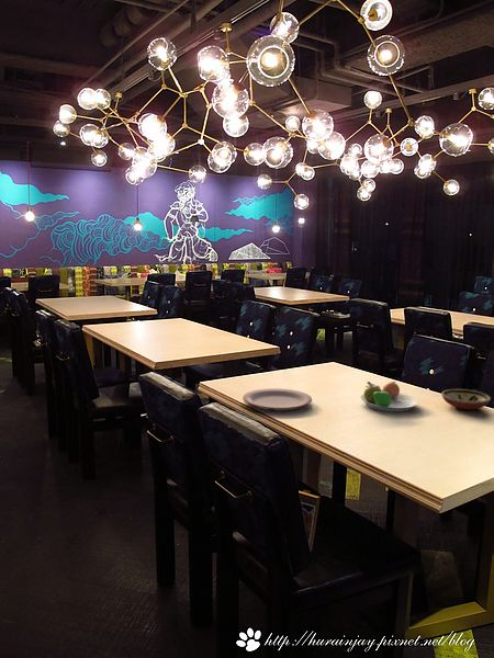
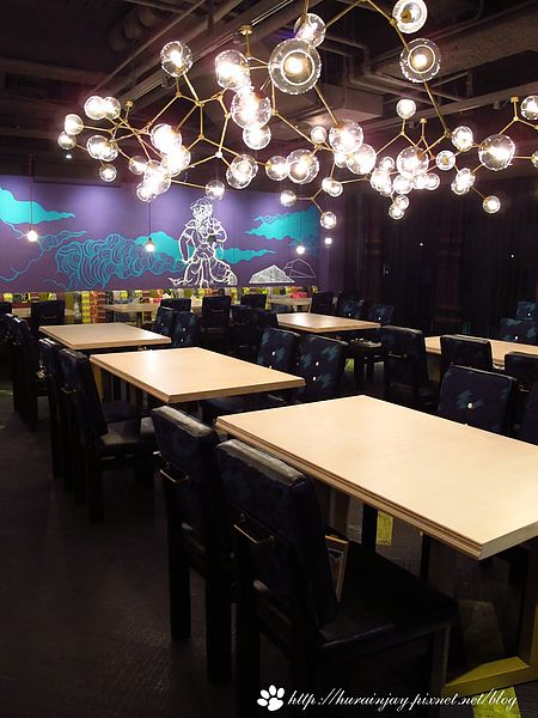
- fruit bowl [360,381,419,412]
- plate [242,387,313,411]
- decorative bowl [440,388,492,411]
